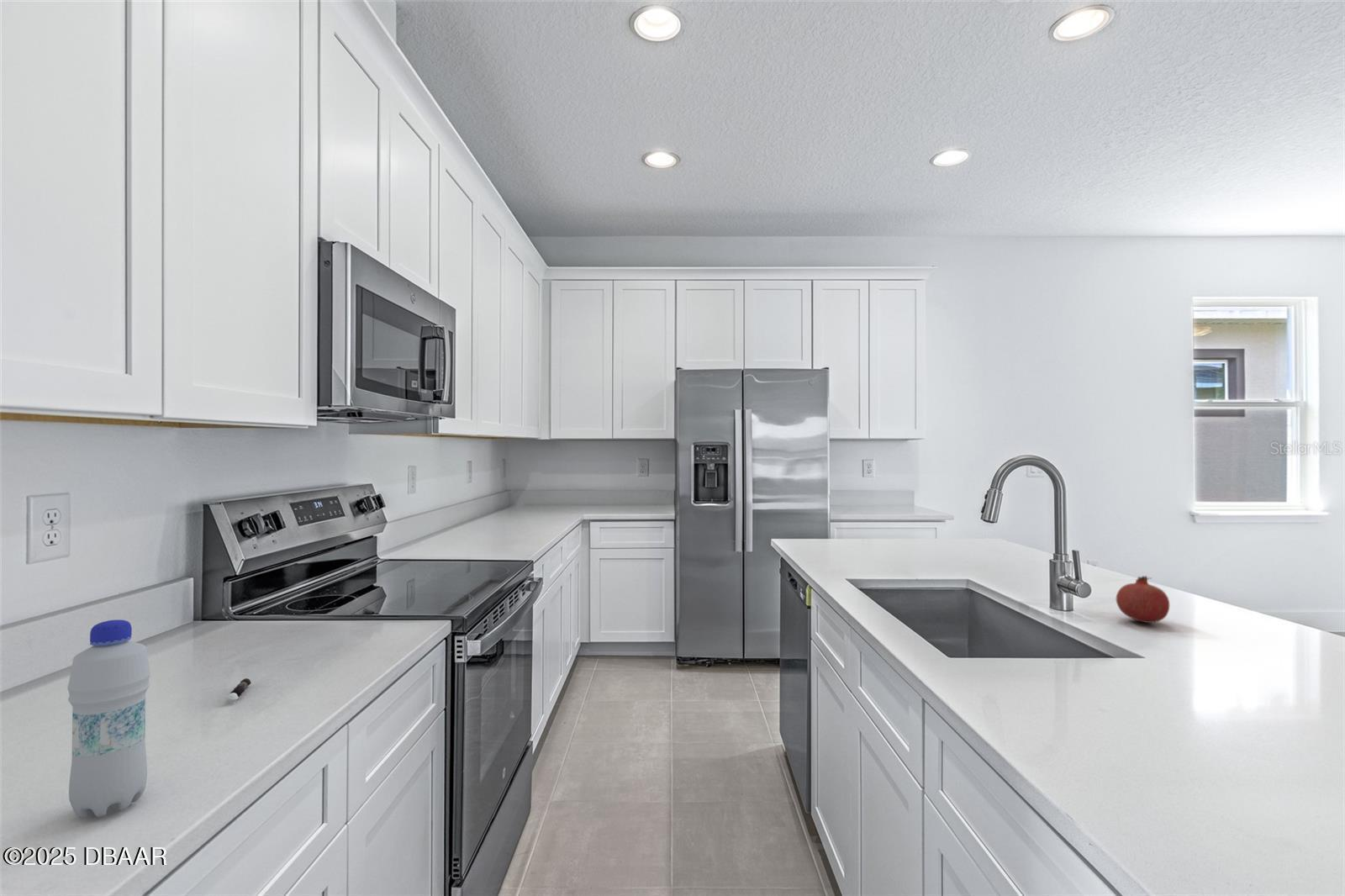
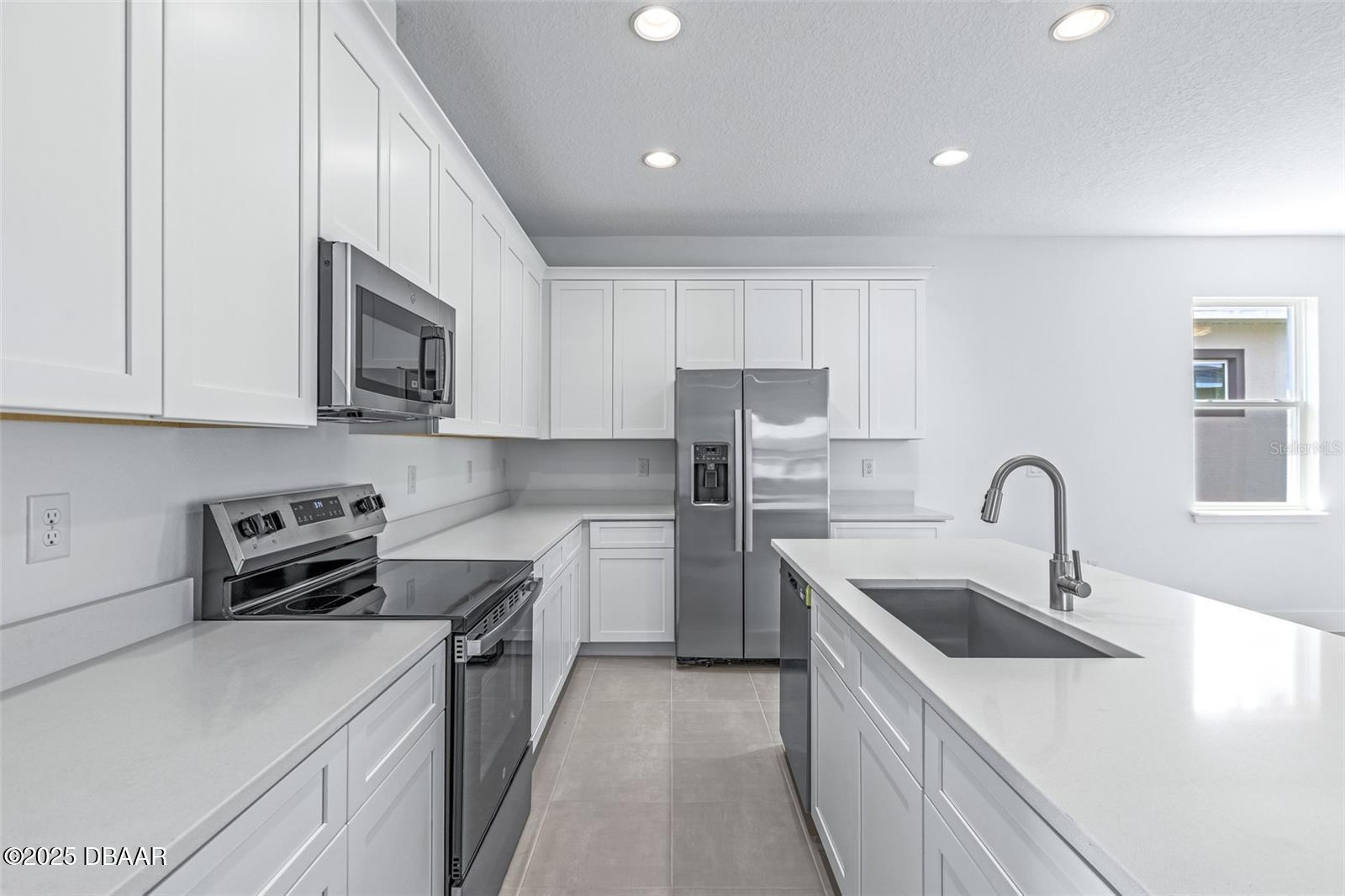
- bottle [66,619,151,819]
- fruit [1116,575,1170,624]
- pepper shaker [226,677,252,703]
